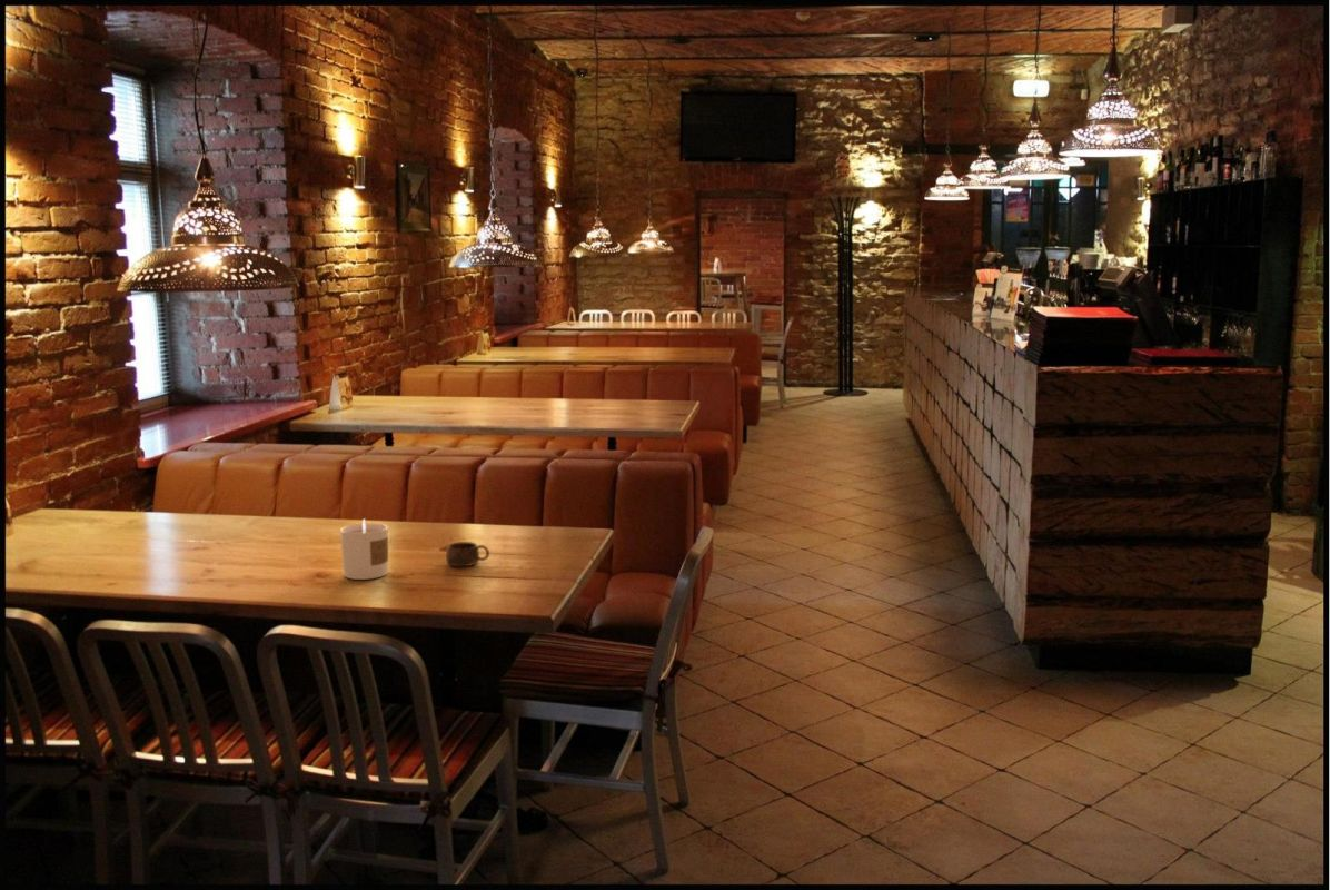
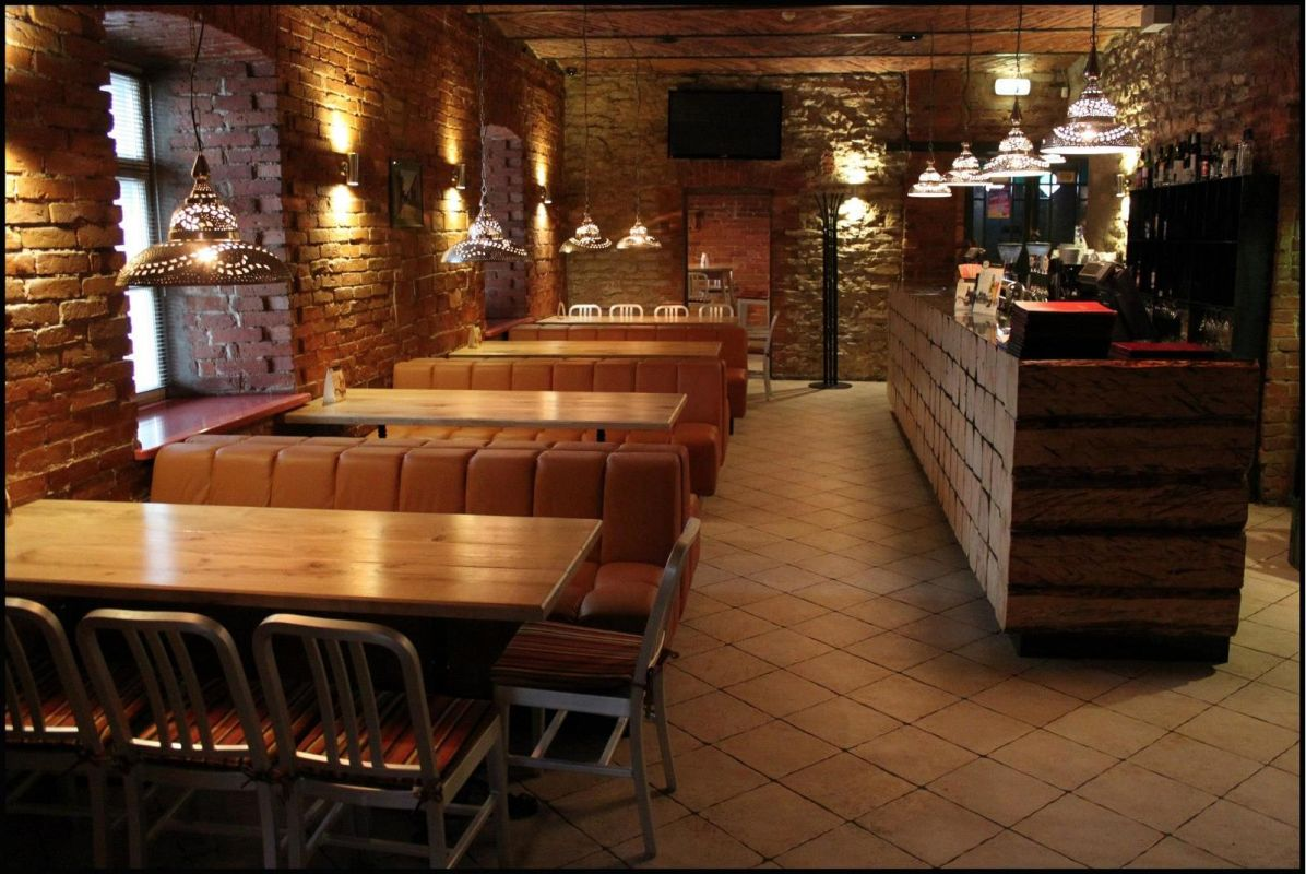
- cup [445,541,490,567]
- candle [339,517,389,581]
